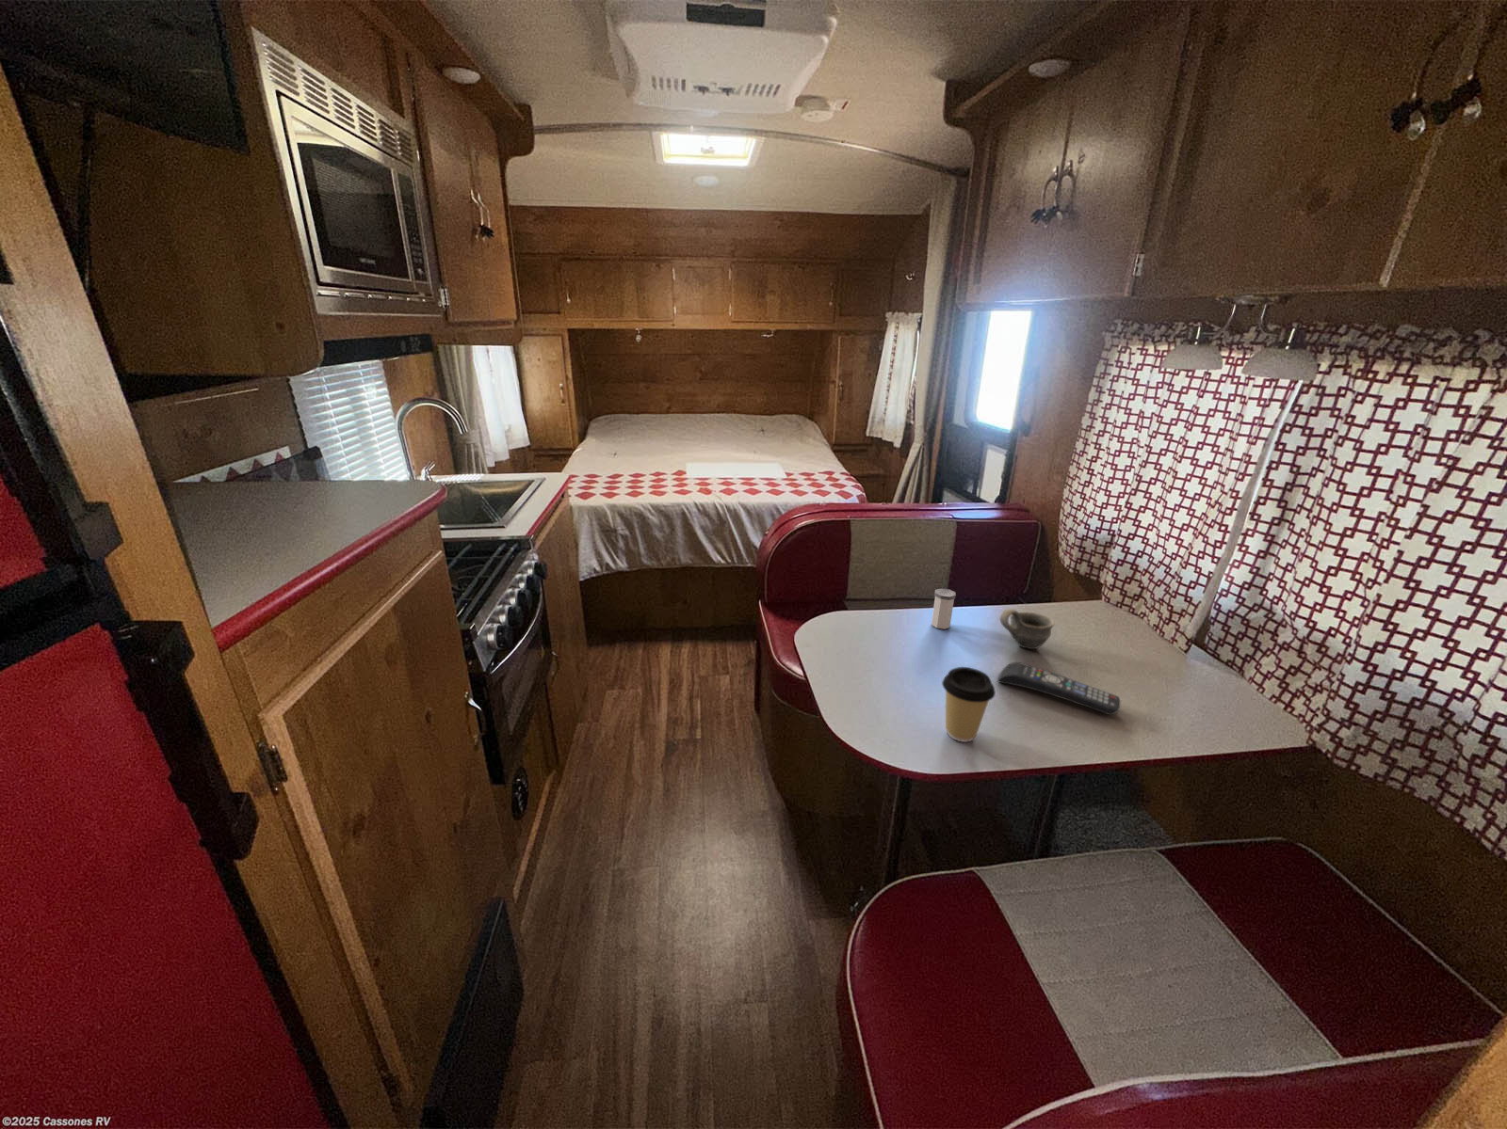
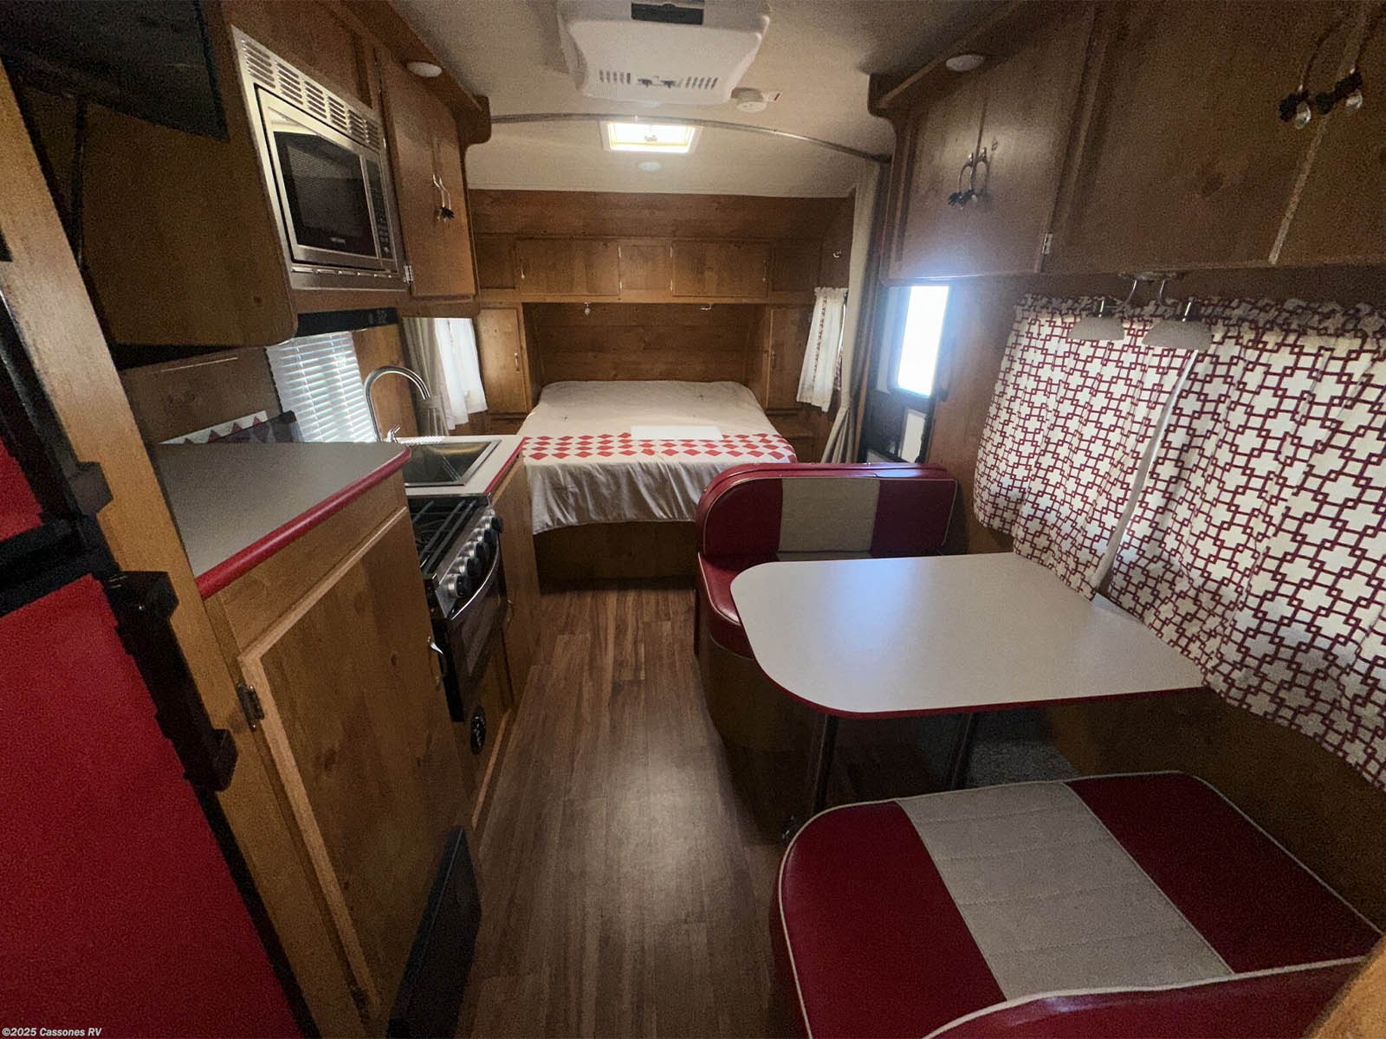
- cup [998,607,1056,650]
- salt shaker [930,588,956,631]
- remote control [997,662,1121,716]
- coffee cup [941,666,997,744]
